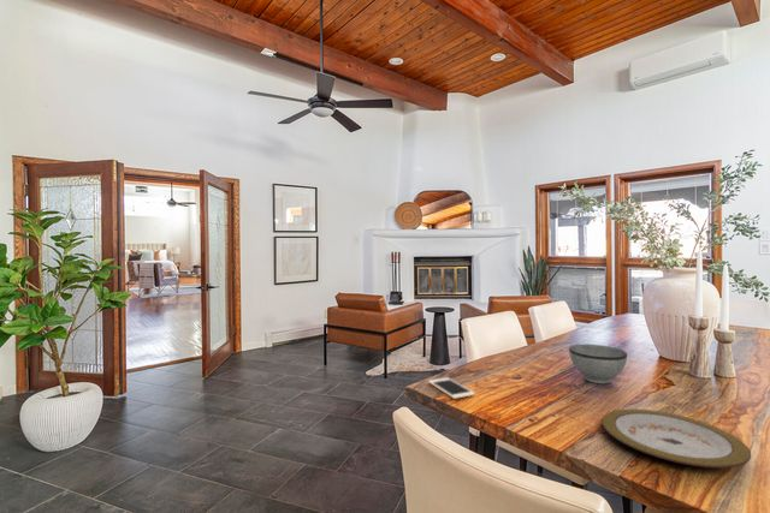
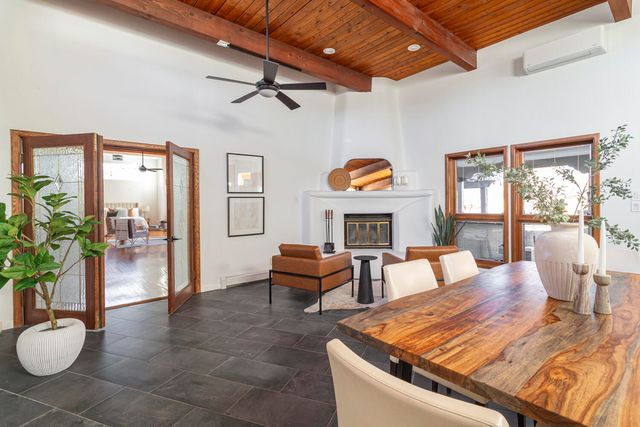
- plate [600,408,752,470]
- bowl [568,344,628,384]
- cell phone [427,376,476,400]
